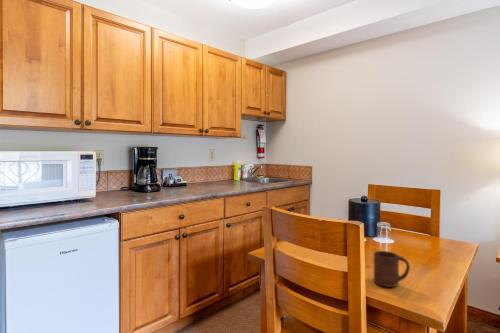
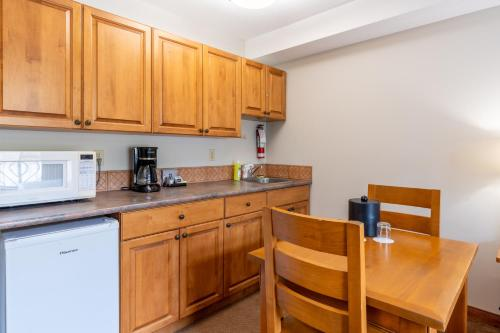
- cup [373,250,411,288]
